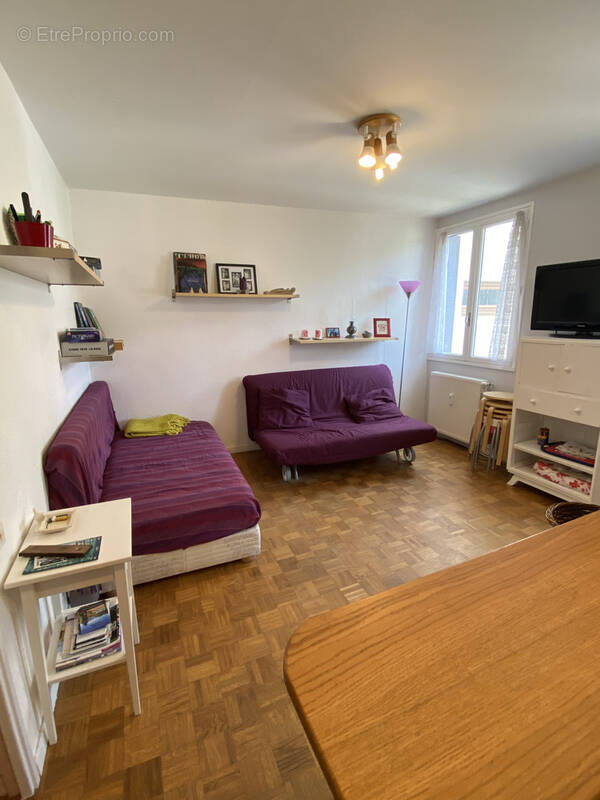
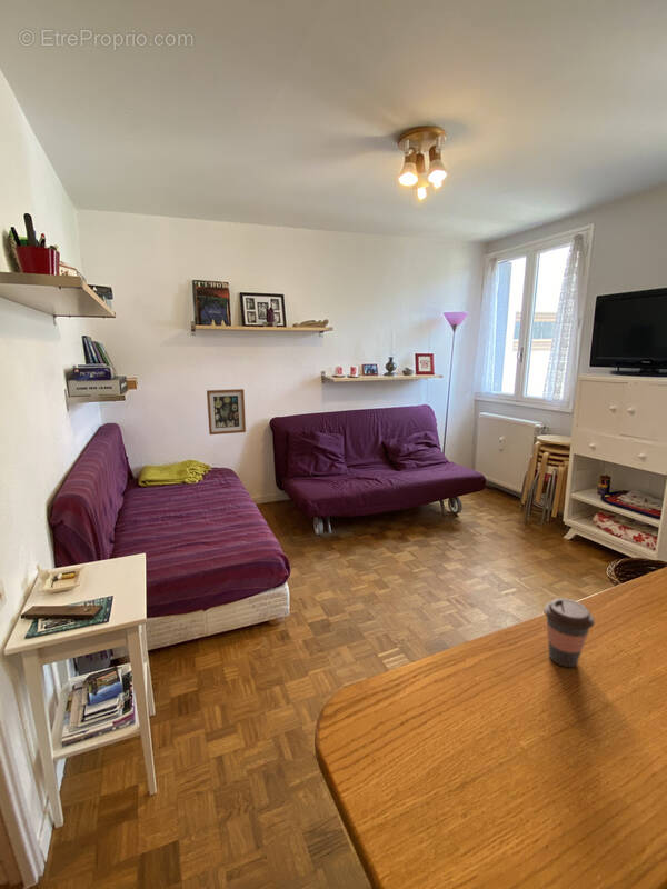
+ coffee cup [542,597,596,668]
+ wall art [206,388,247,436]
